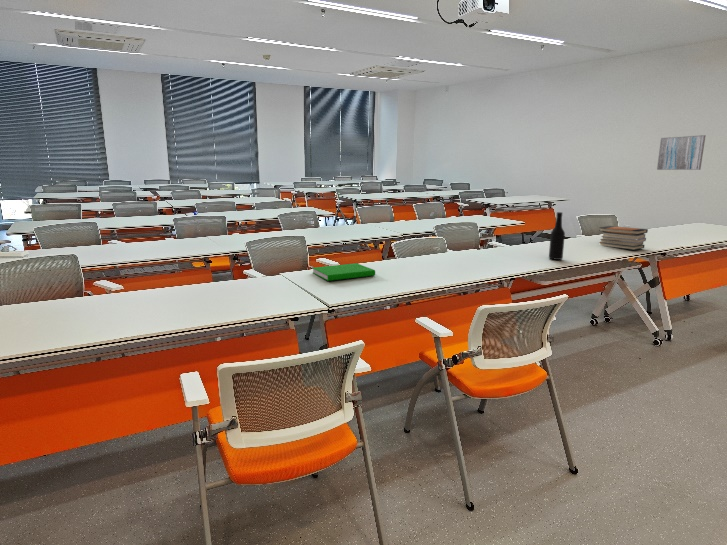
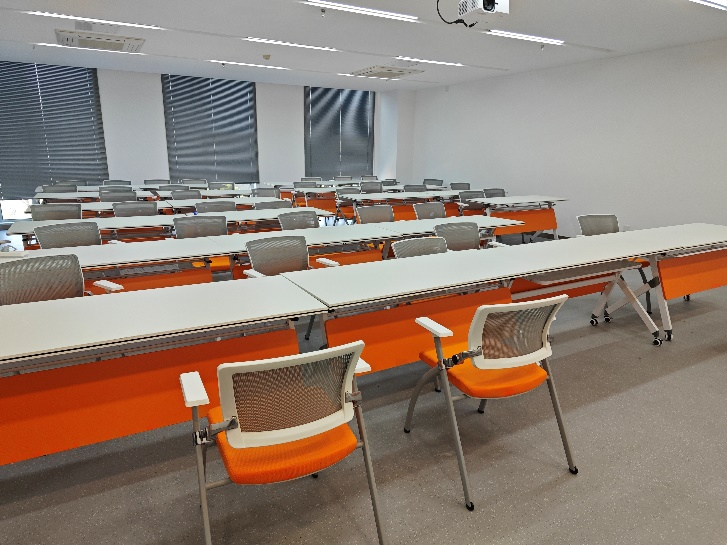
- book stack [598,225,649,251]
- bottle [548,211,566,261]
- book [311,262,376,282]
- wall art [656,134,707,171]
